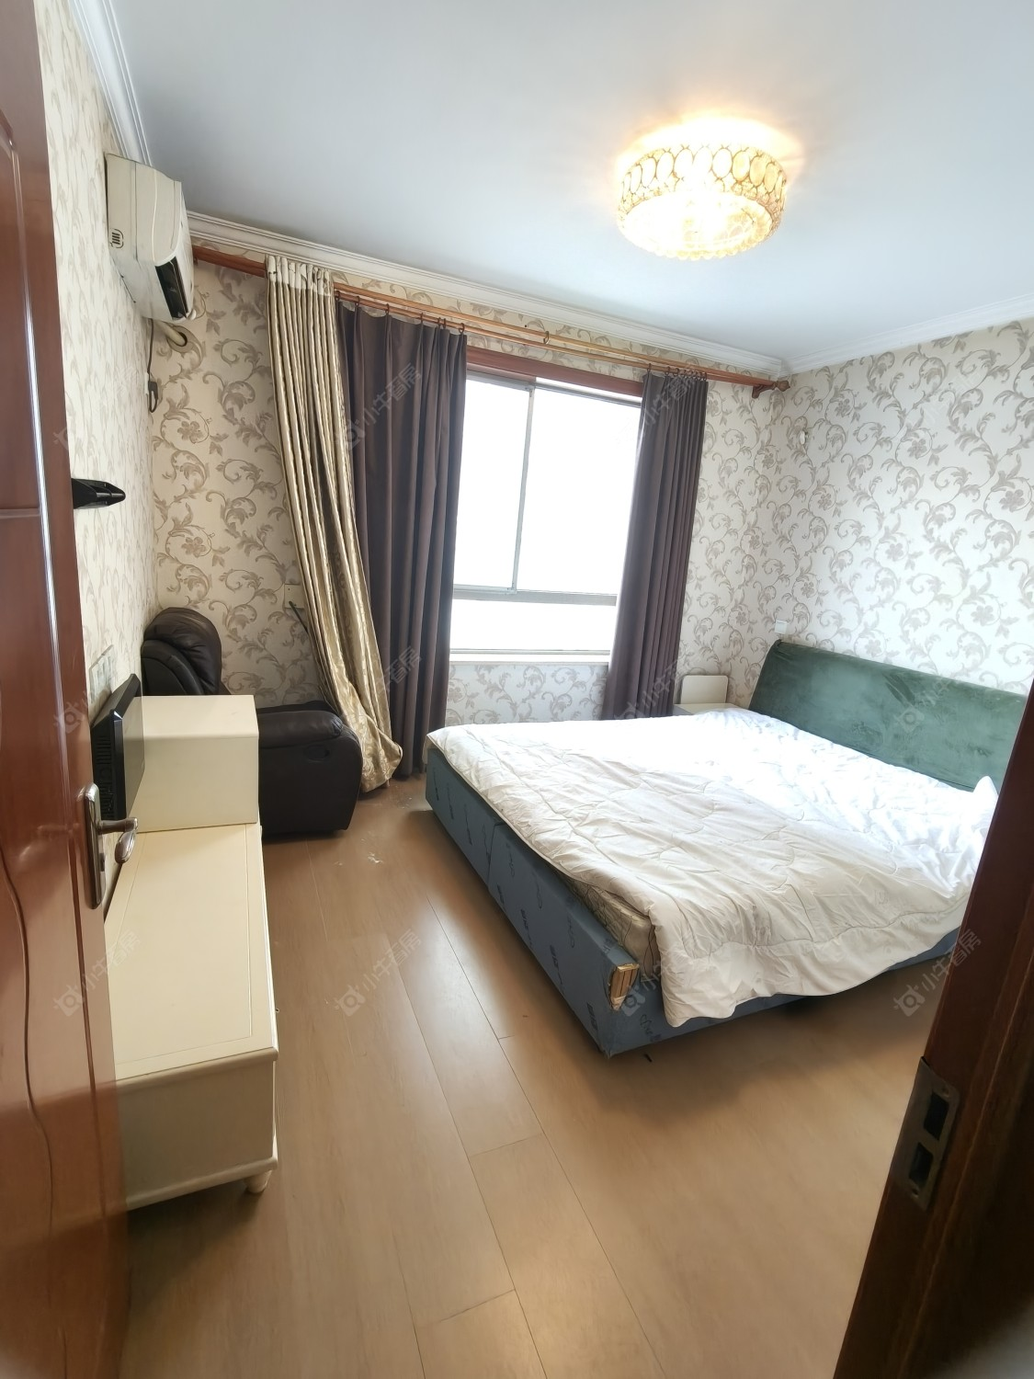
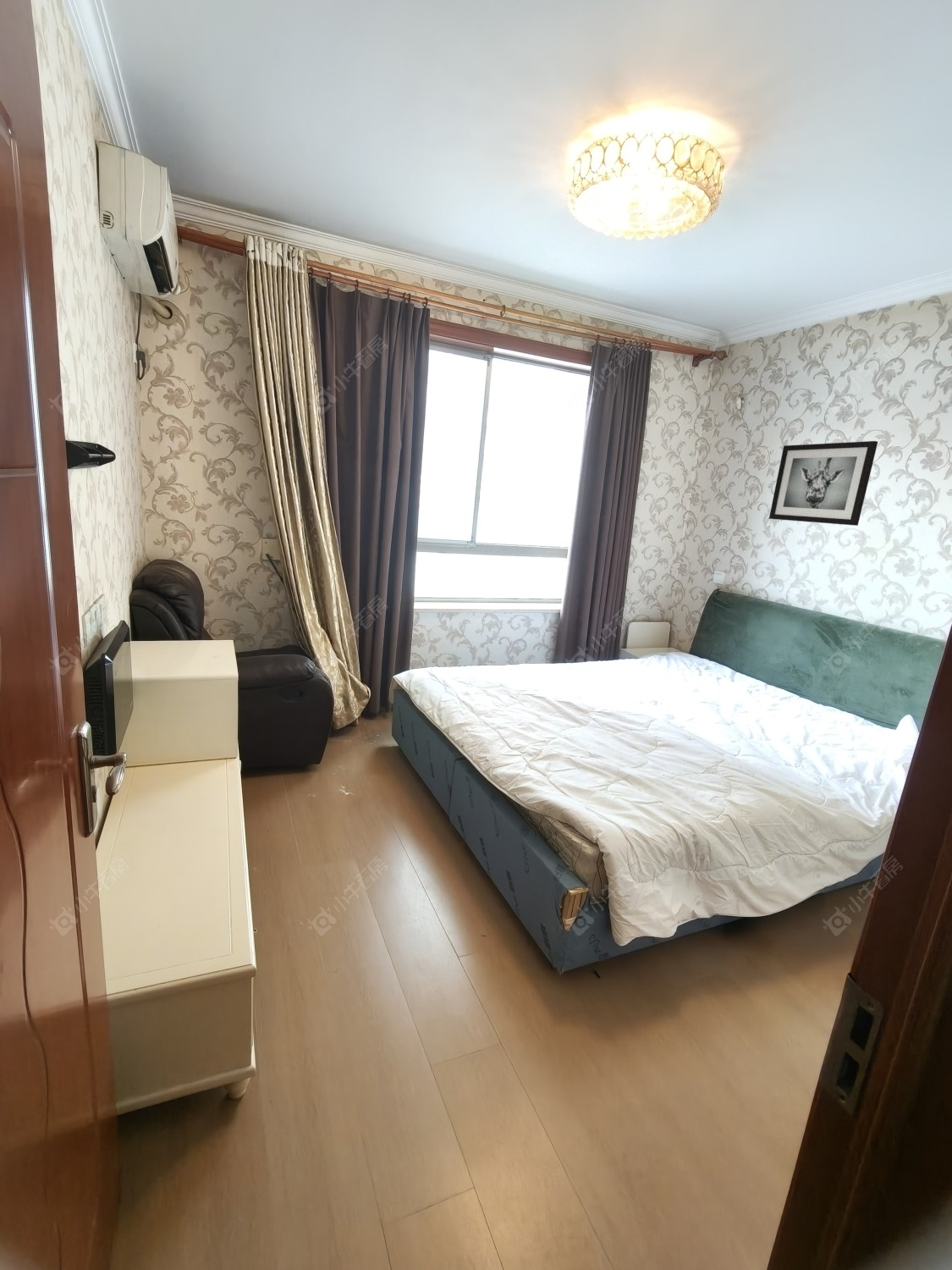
+ wall art [768,440,878,527]
